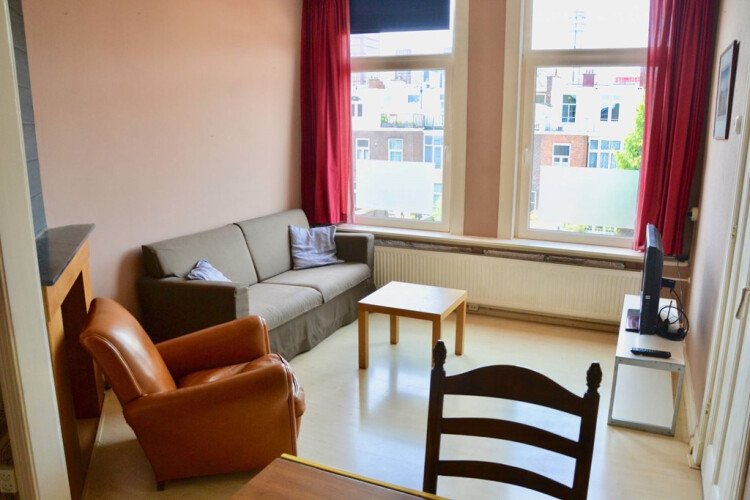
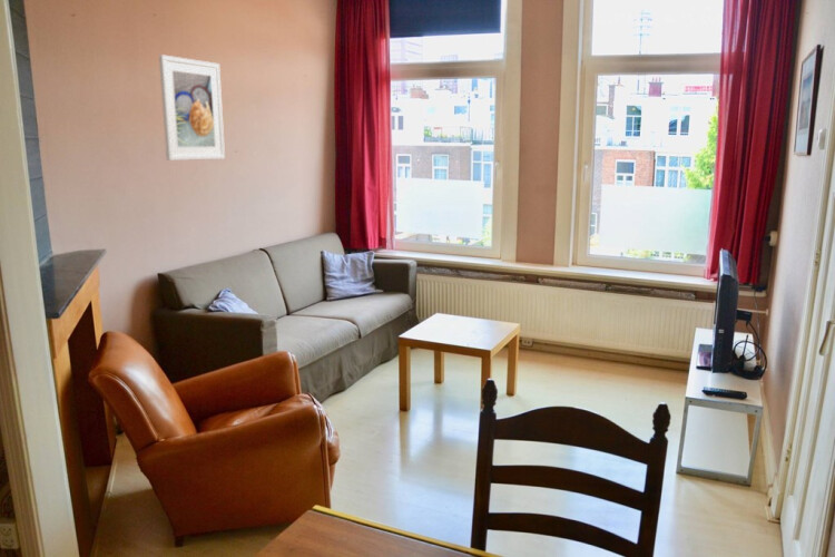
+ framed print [158,53,226,162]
